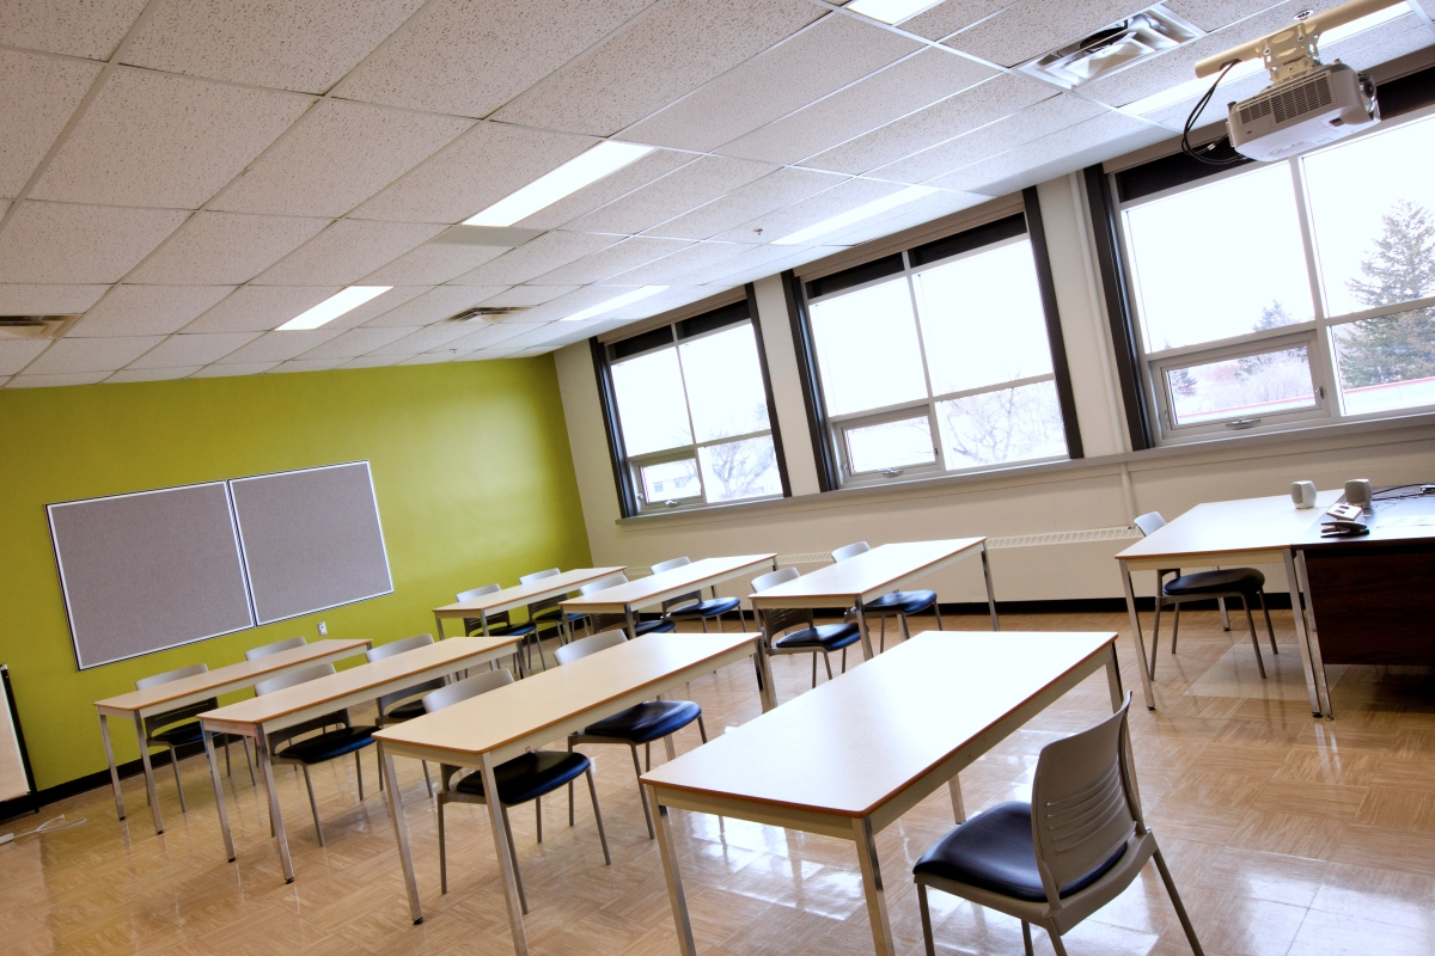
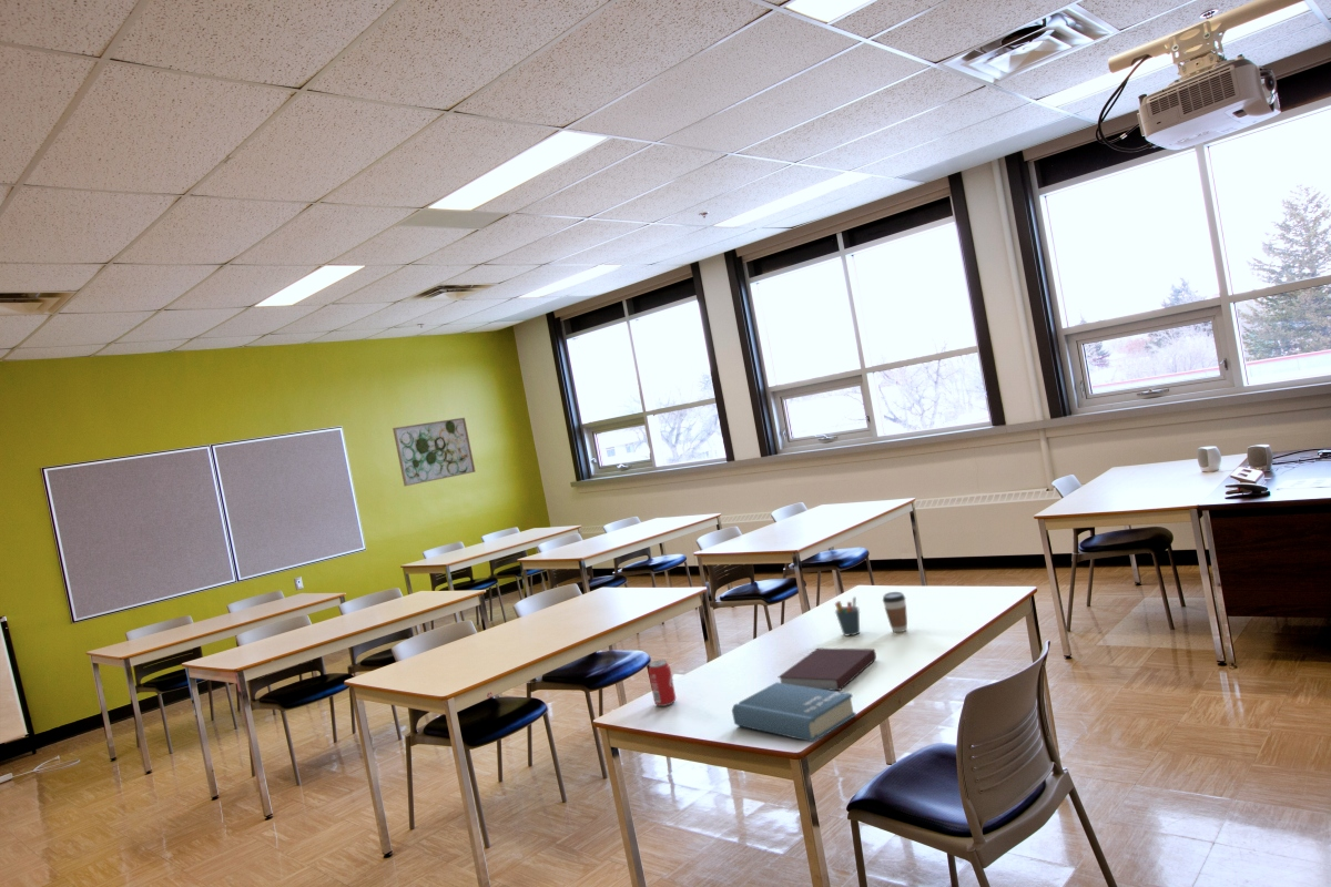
+ pen holder [834,595,861,636]
+ notebook [778,648,877,692]
+ book [731,681,857,743]
+ coffee cup [882,591,908,633]
+ wall art [392,417,477,487]
+ beverage can [648,659,677,707]
